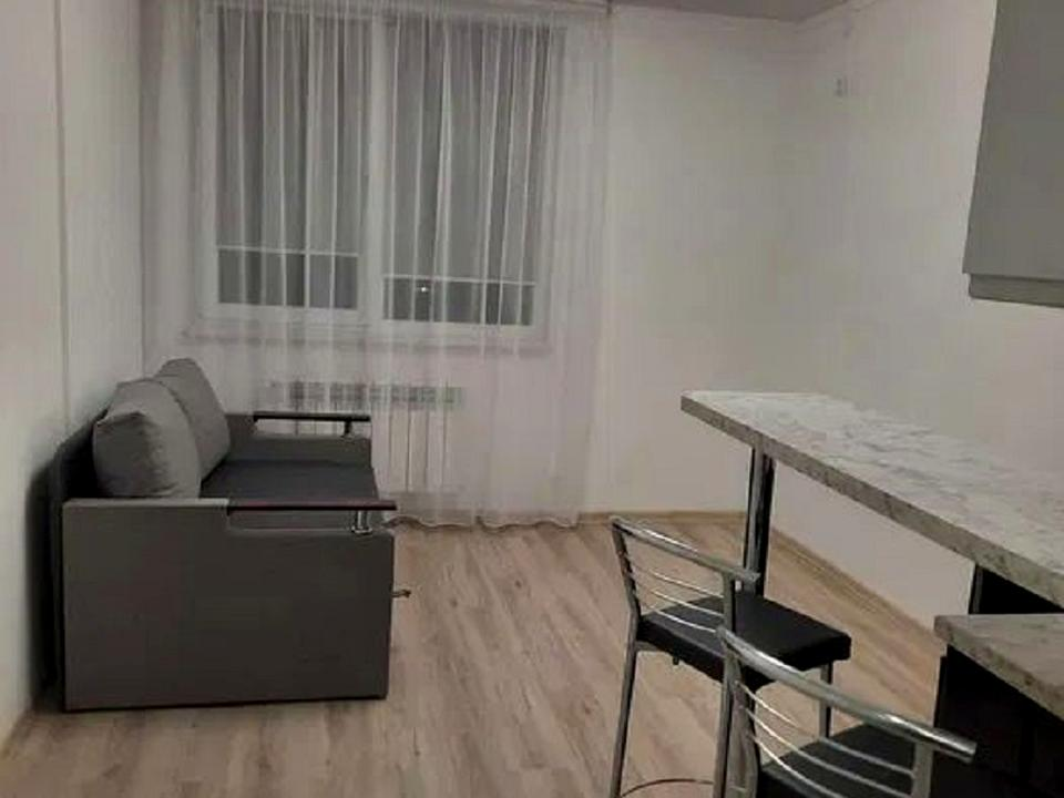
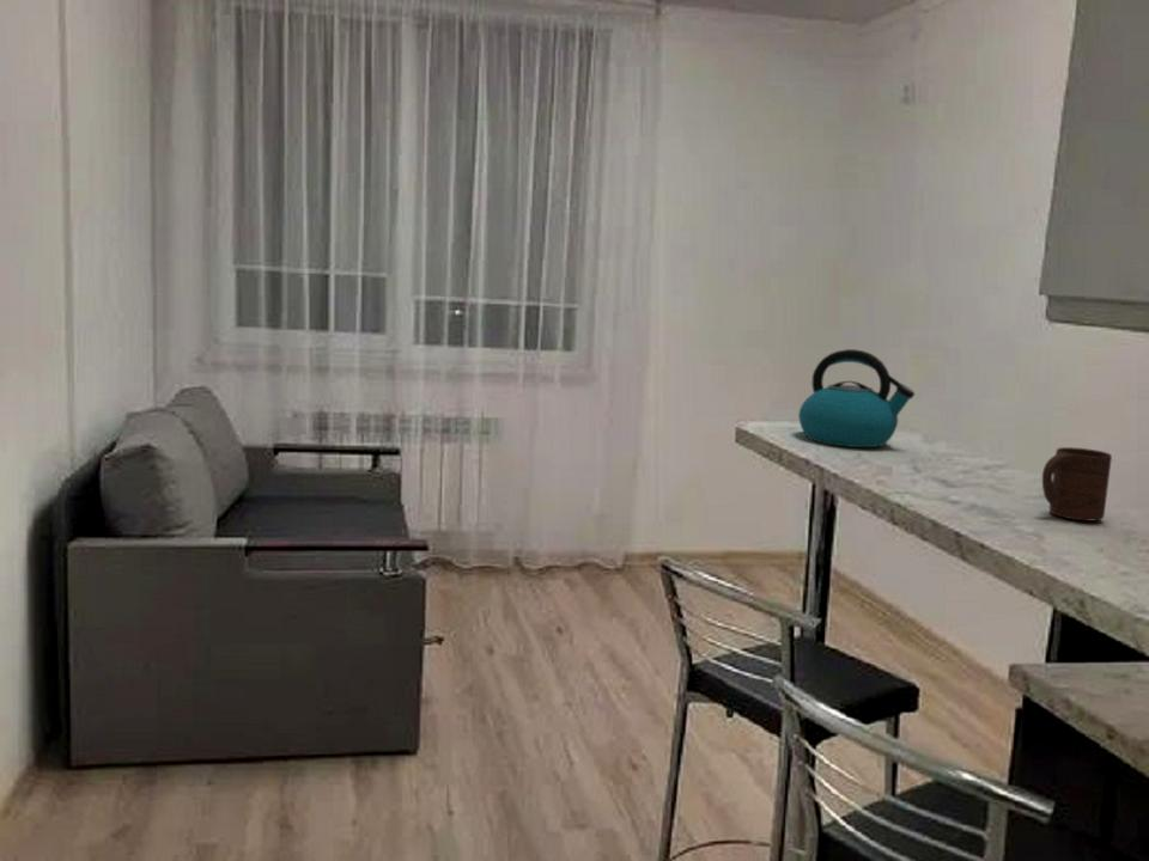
+ cup [1041,446,1113,521]
+ kettle [797,348,916,448]
